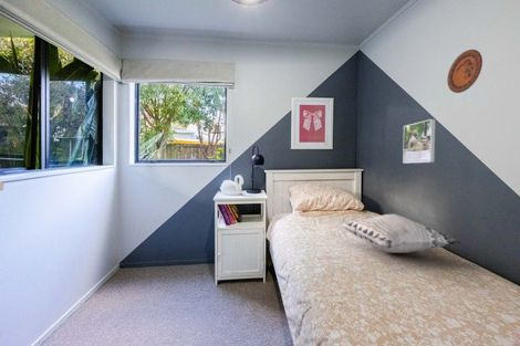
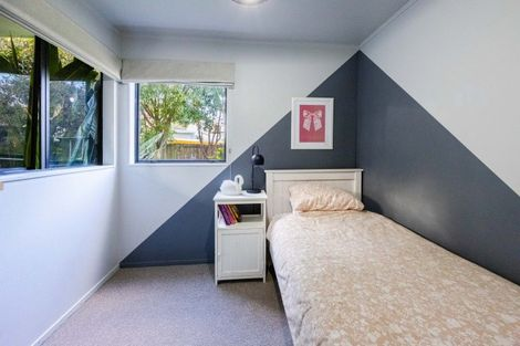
- decorative plate [446,49,483,94]
- decorative pillow [339,213,462,254]
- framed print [402,118,436,164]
